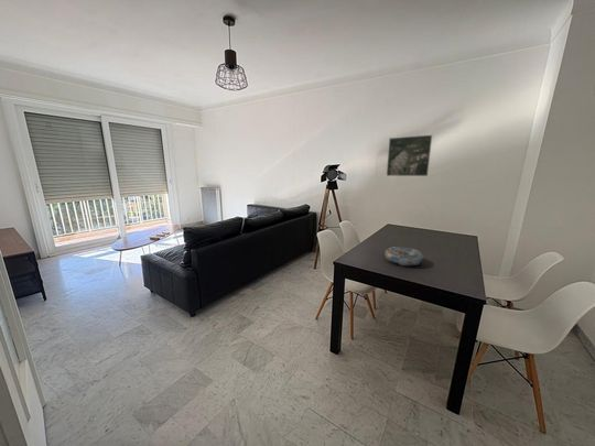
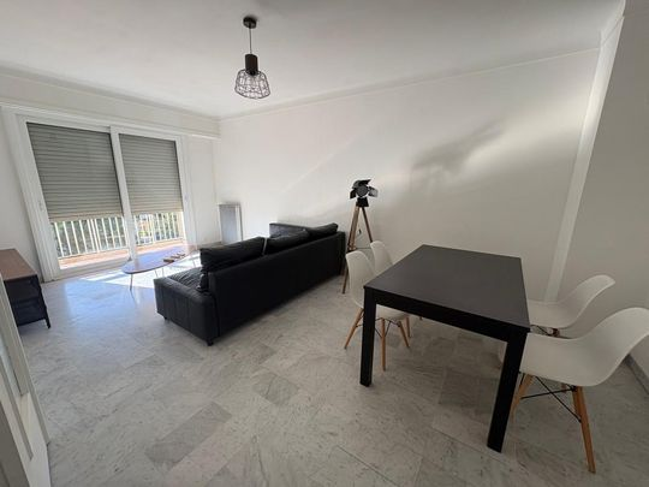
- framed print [386,133,433,177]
- decorative bowl [383,246,424,266]
